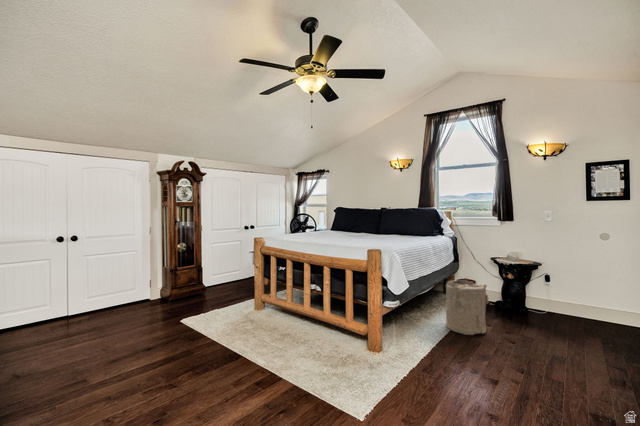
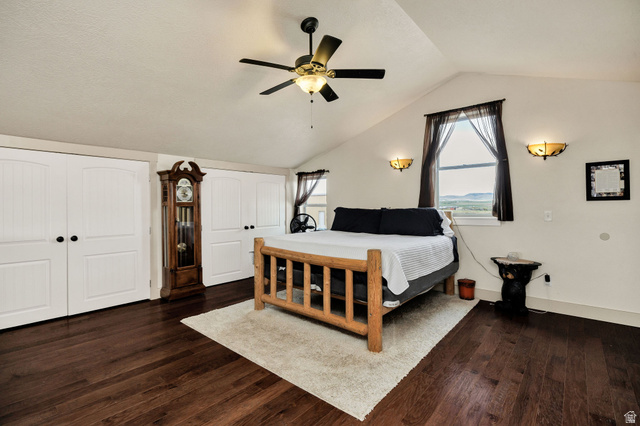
- laundry hamper [445,279,490,336]
